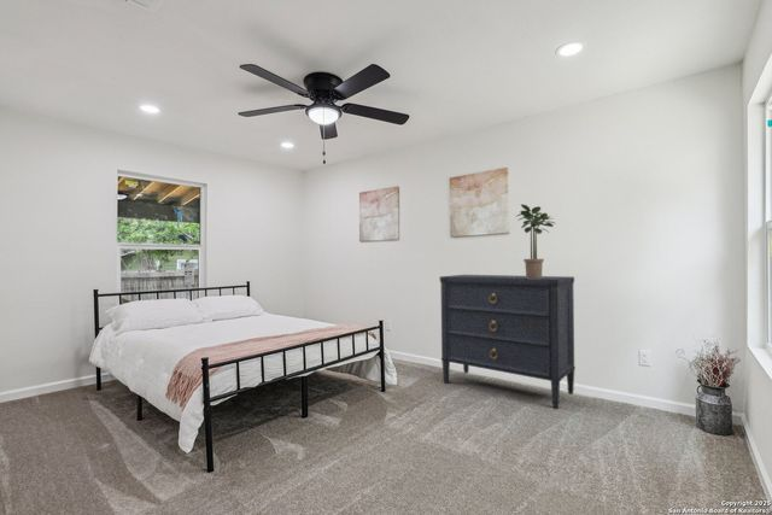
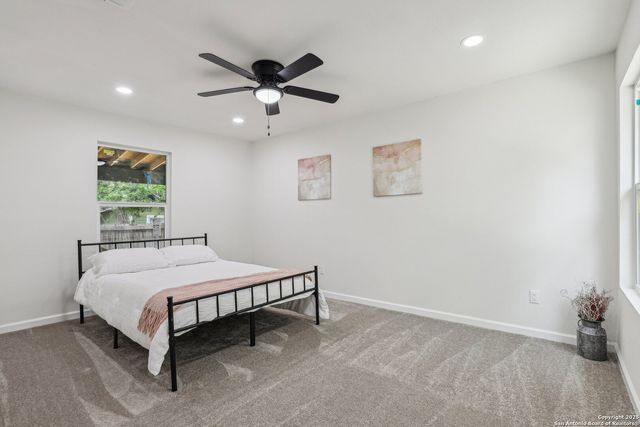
- dresser [439,274,577,409]
- potted plant [516,203,556,279]
